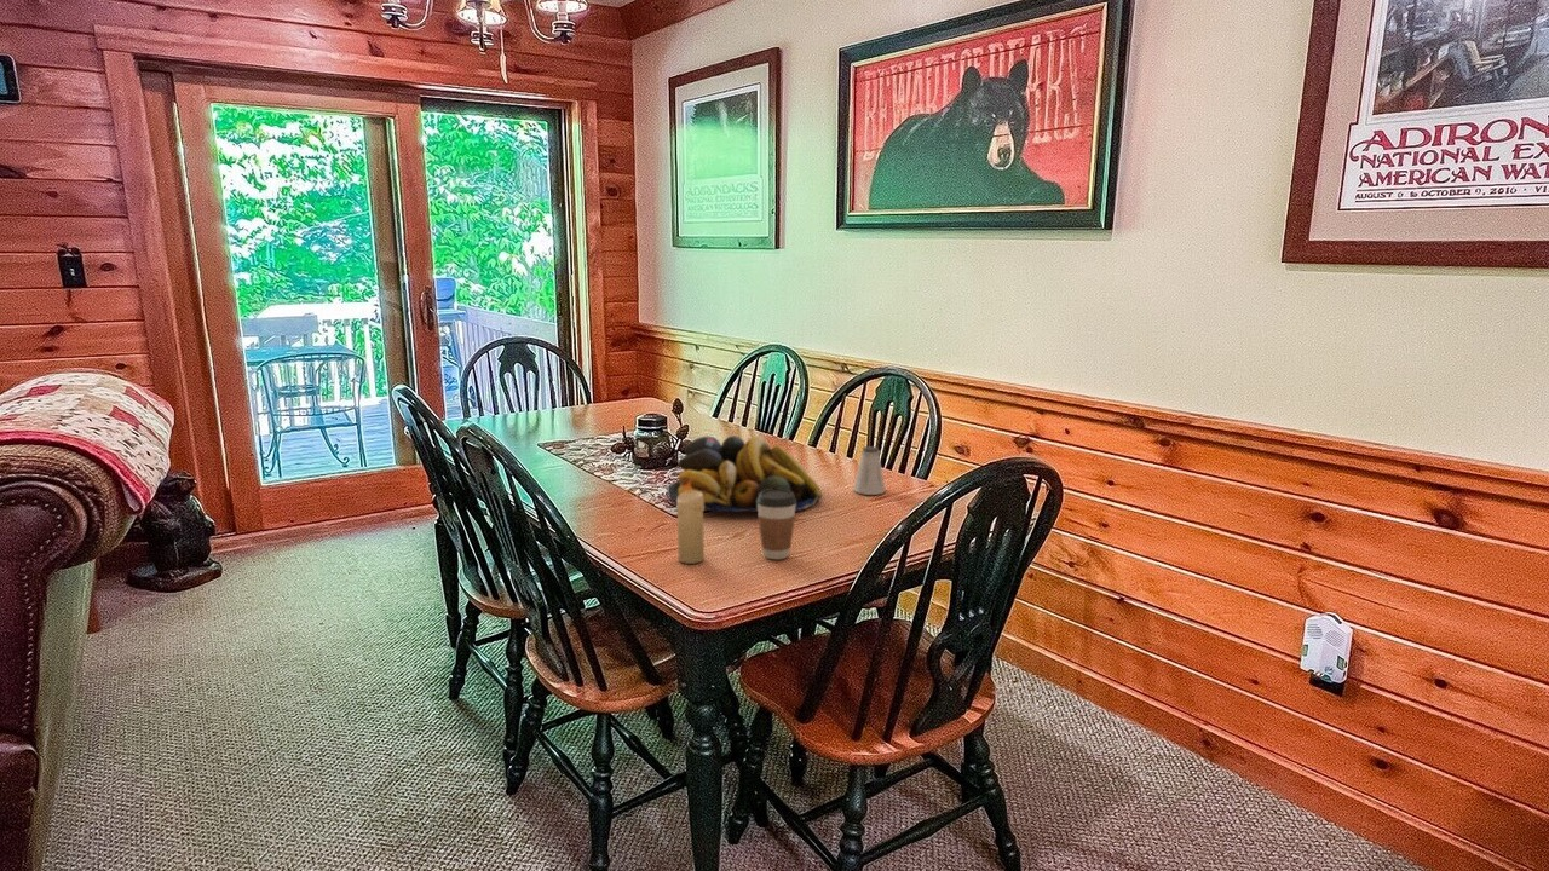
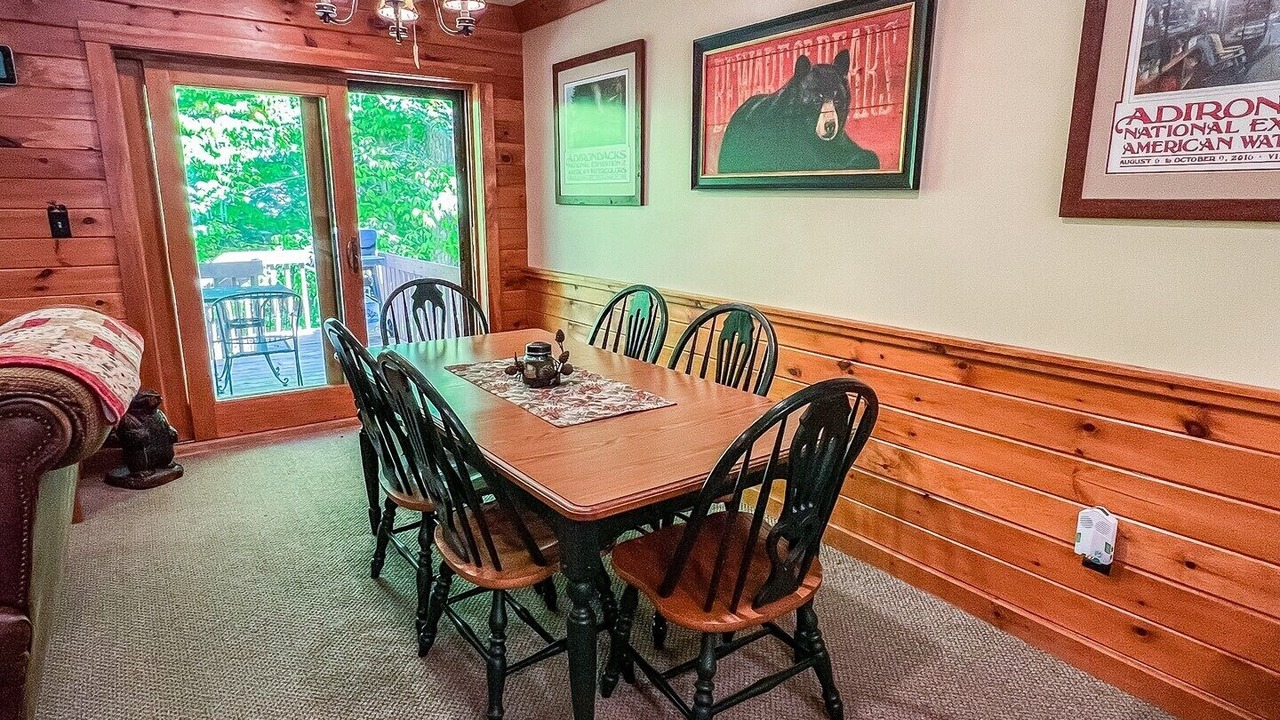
- saltshaker [853,445,887,496]
- fruit bowl [666,434,823,513]
- candle [675,479,706,565]
- coffee cup [756,489,796,560]
